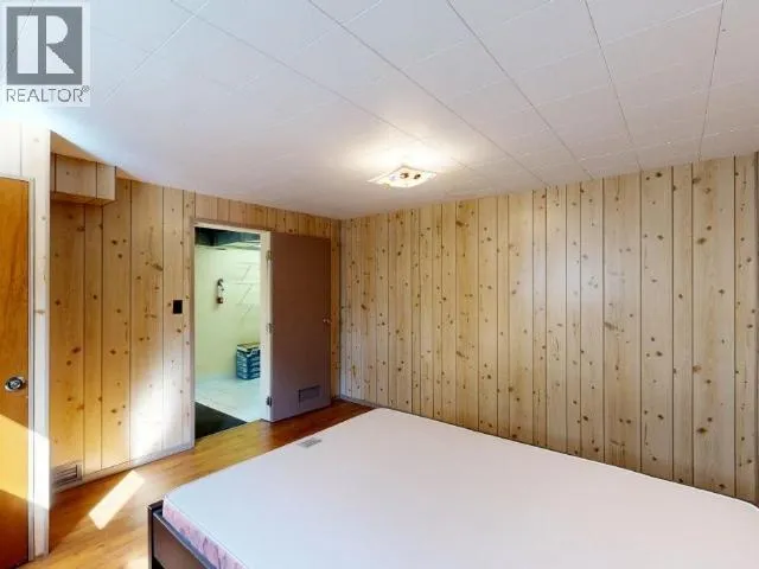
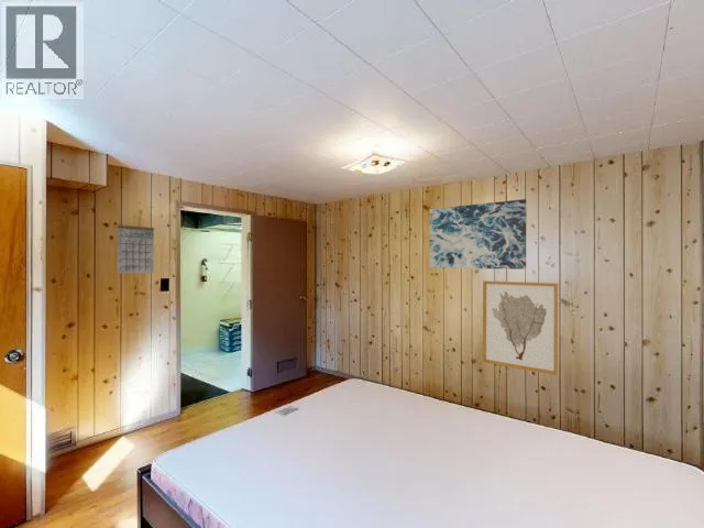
+ wall art [428,198,527,271]
+ calendar [117,216,155,274]
+ wall art [482,279,559,376]
